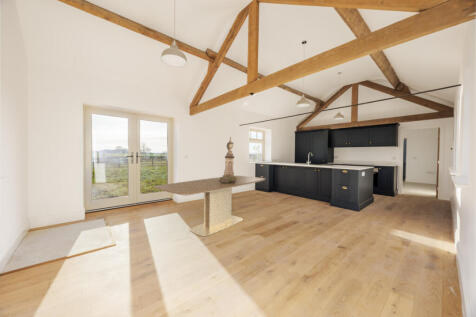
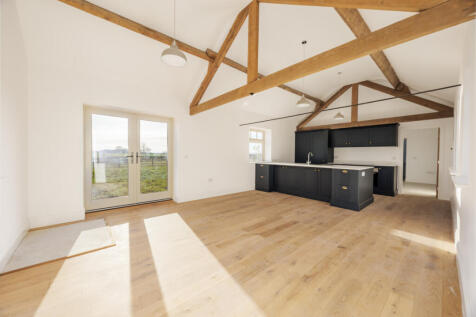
- dining table [153,175,266,237]
- decorative urn [218,136,237,183]
